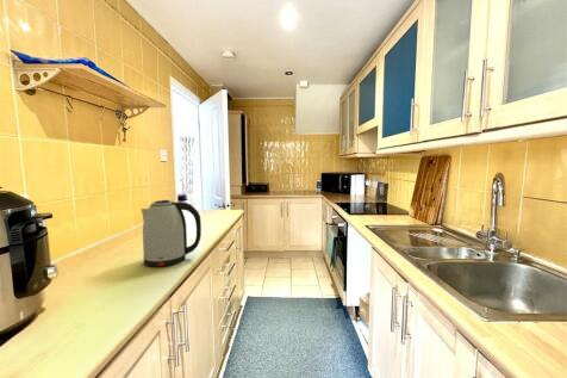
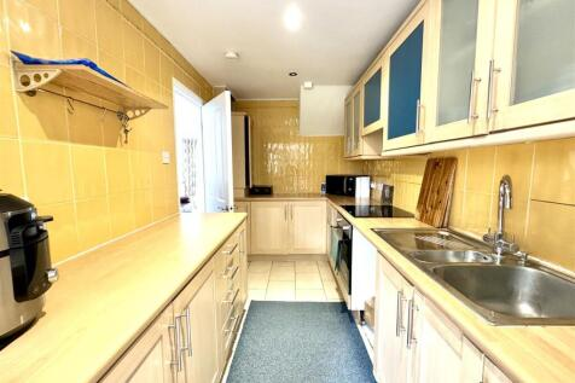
- kettle [141,199,202,268]
